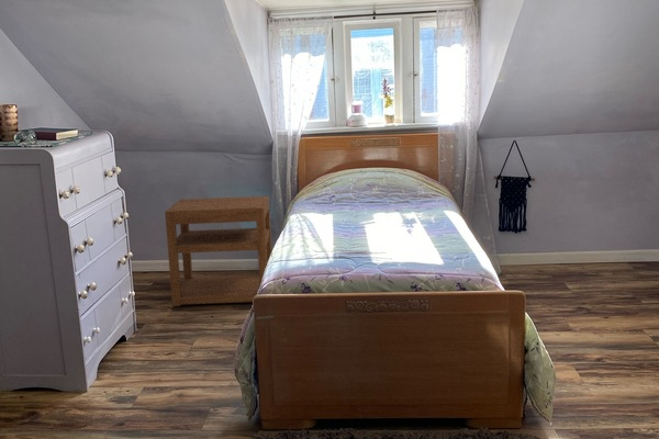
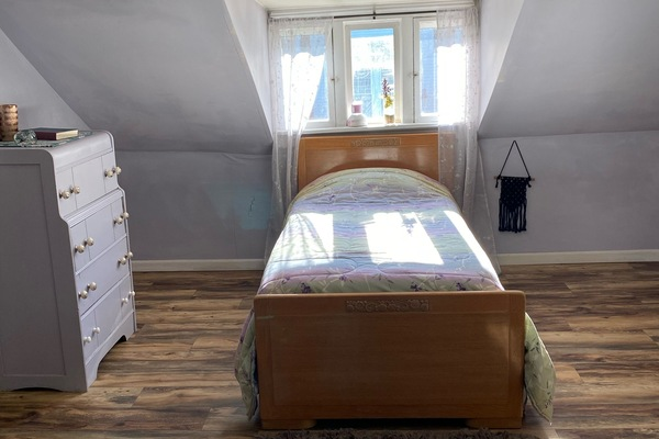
- nightstand [164,195,272,307]
